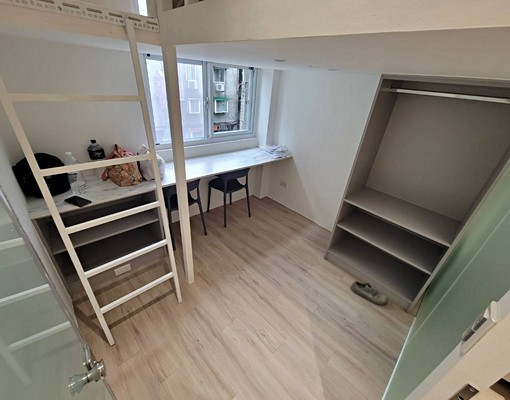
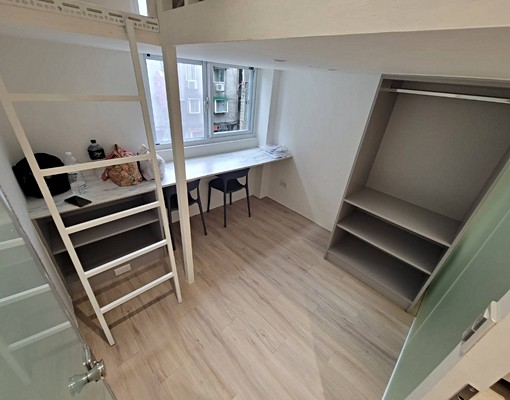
- shoe [350,280,389,306]
